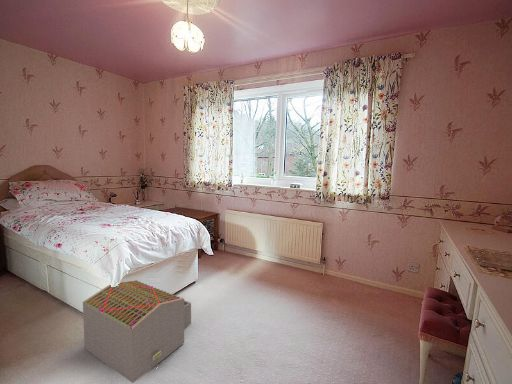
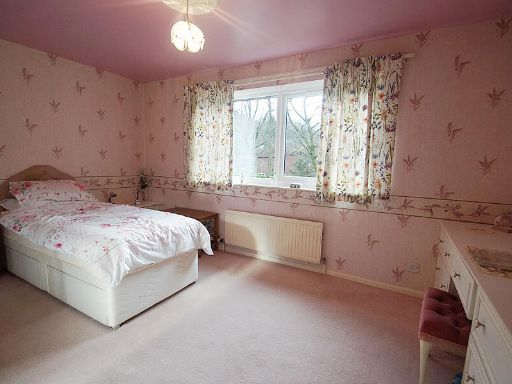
- architectural model [82,279,192,384]
